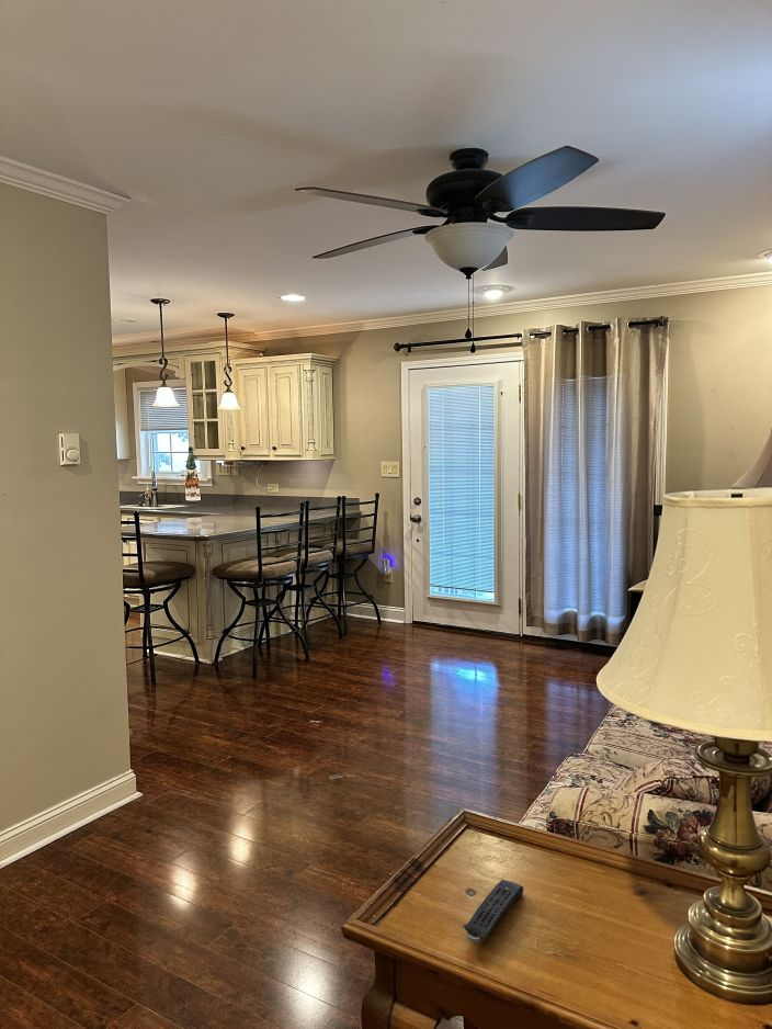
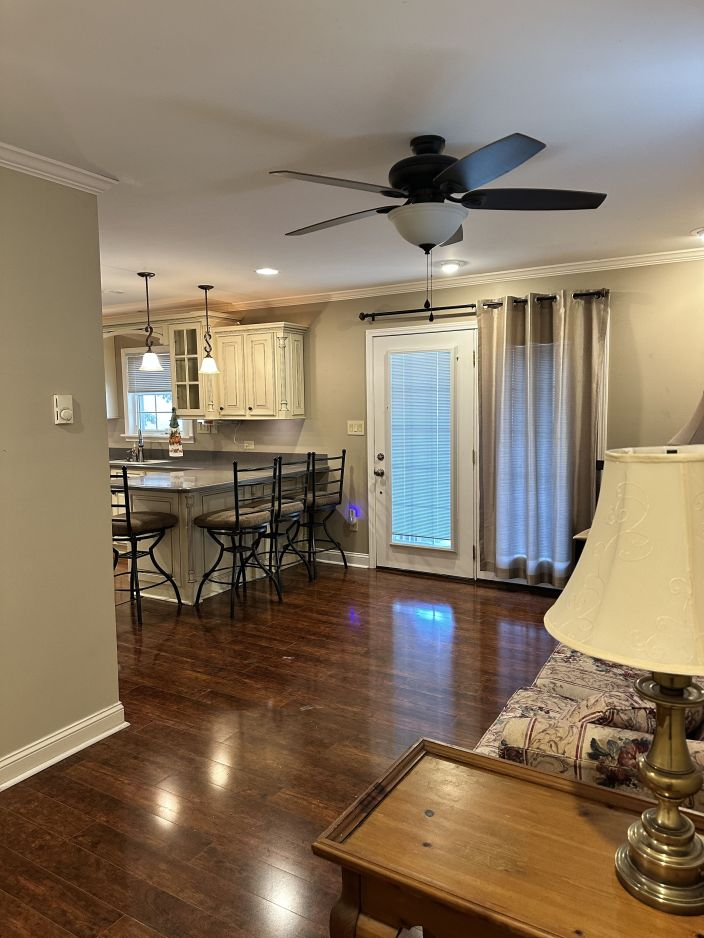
- remote control [464,879,524,943]
